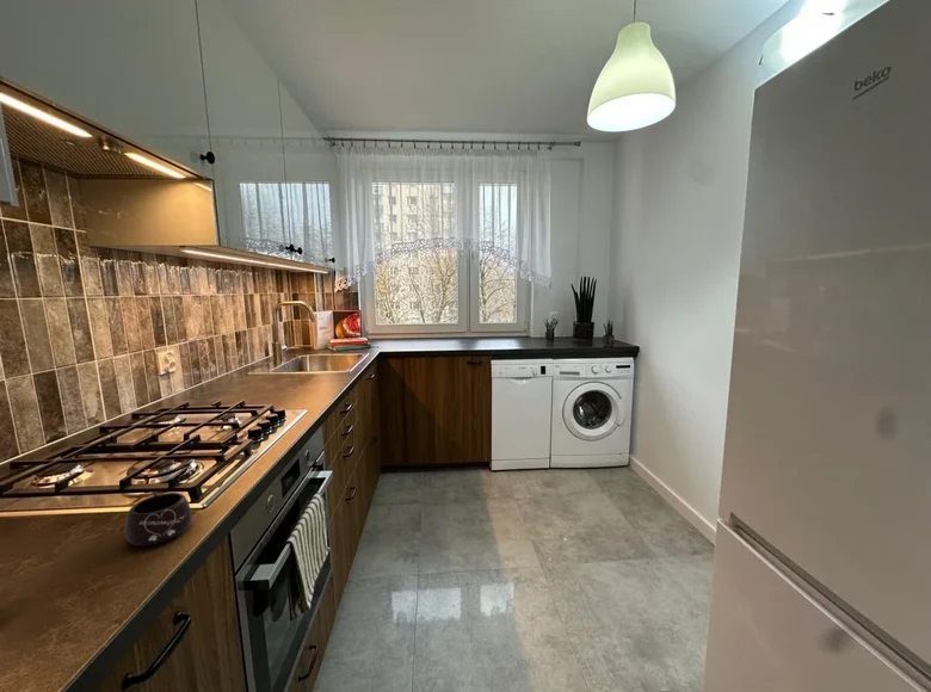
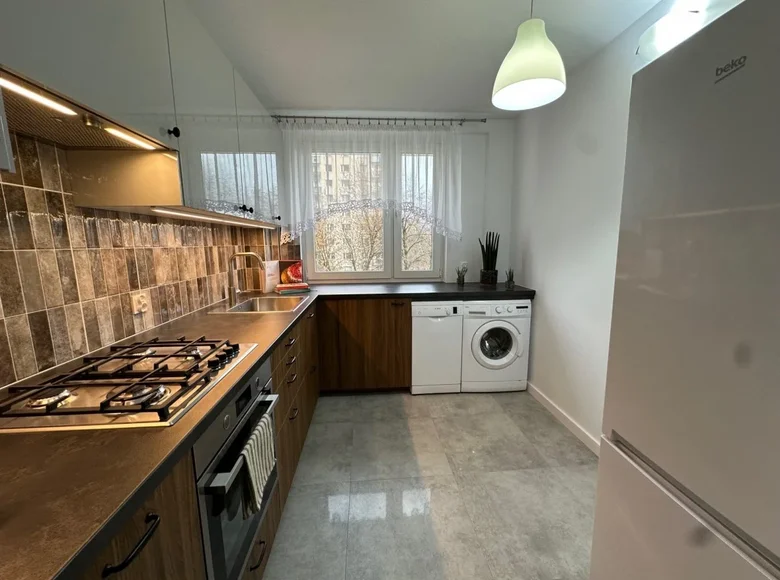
- mug [124,490,193,546]
